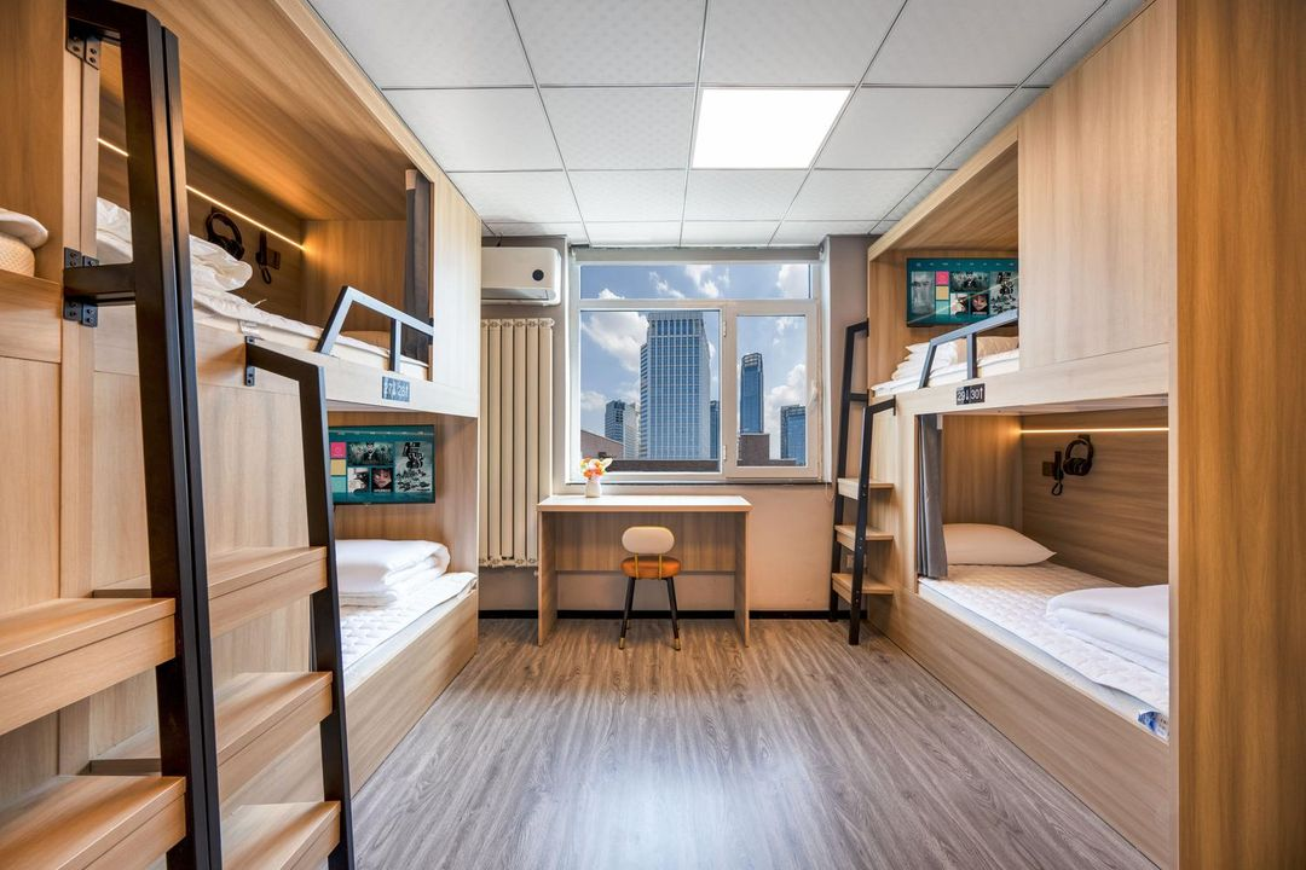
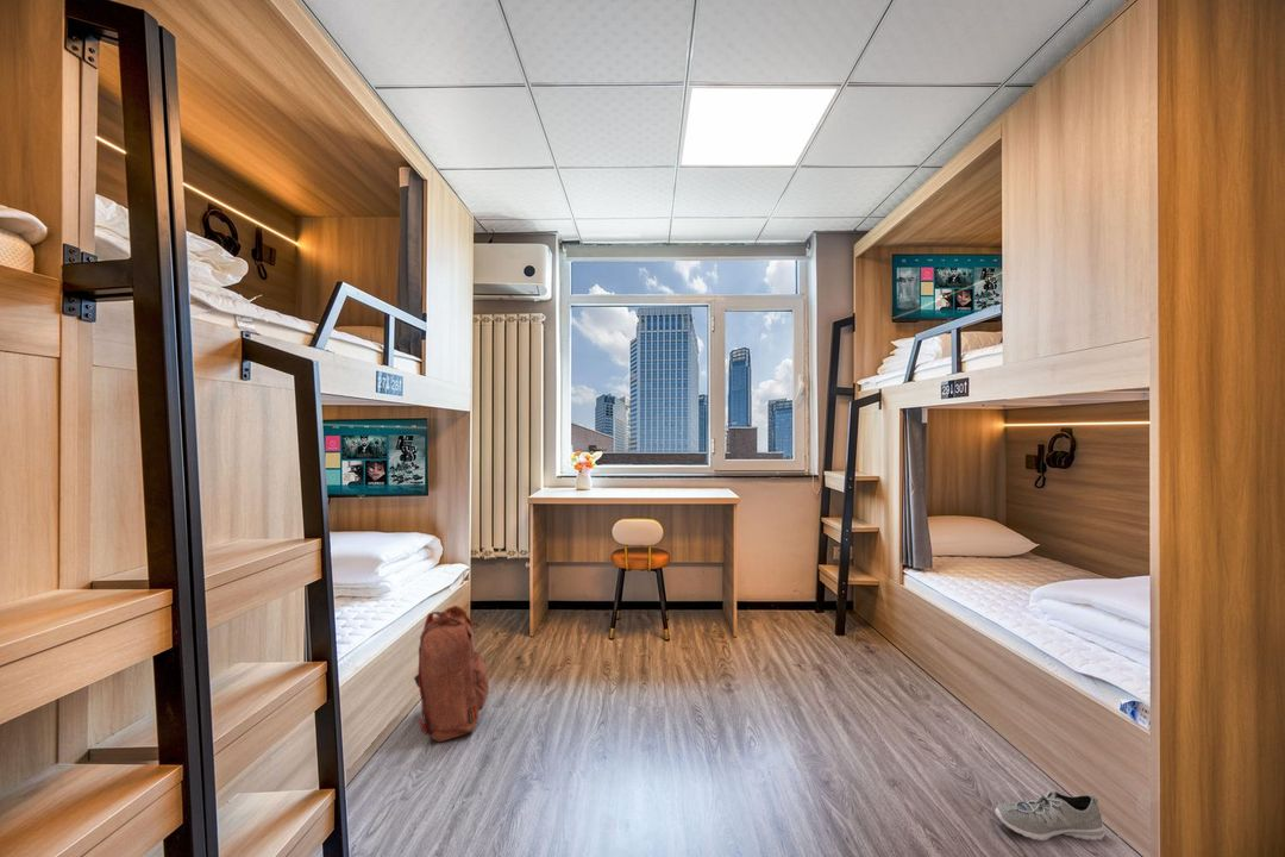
+ sneaker [995,788,1105,842]
+ backpack [413,605,490,743]
